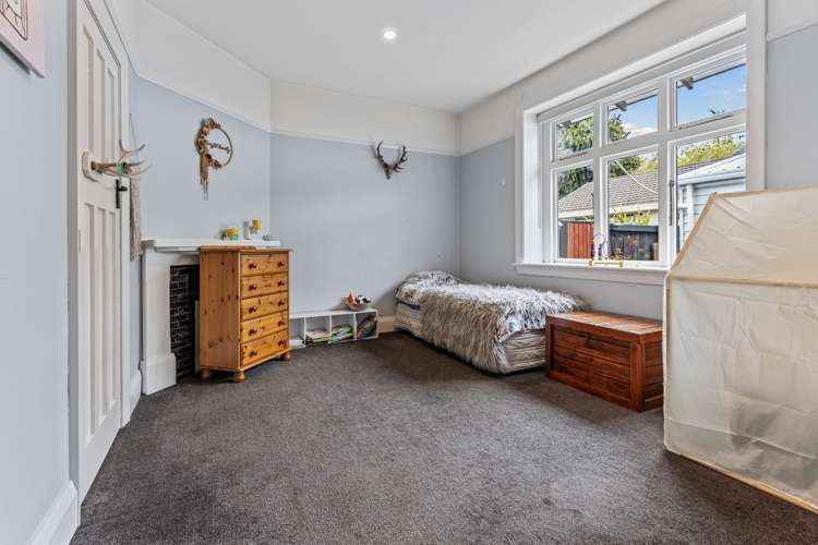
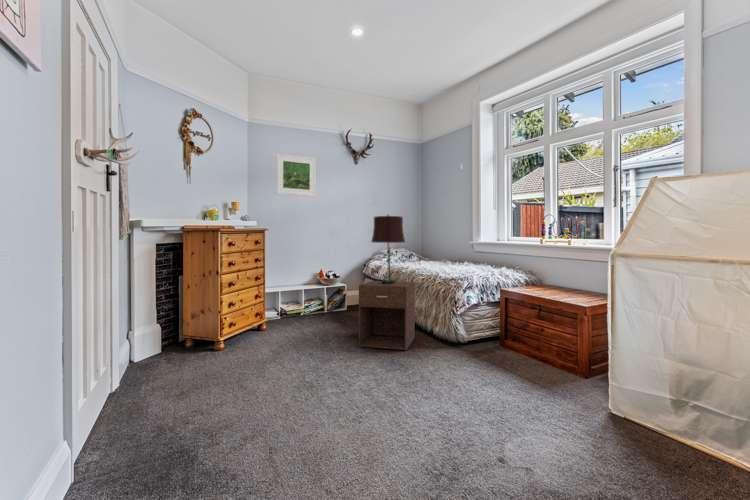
+ nightstand [358,280,416,351]
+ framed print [275,153,317,197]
+ table lamp [370,213,406,285]
